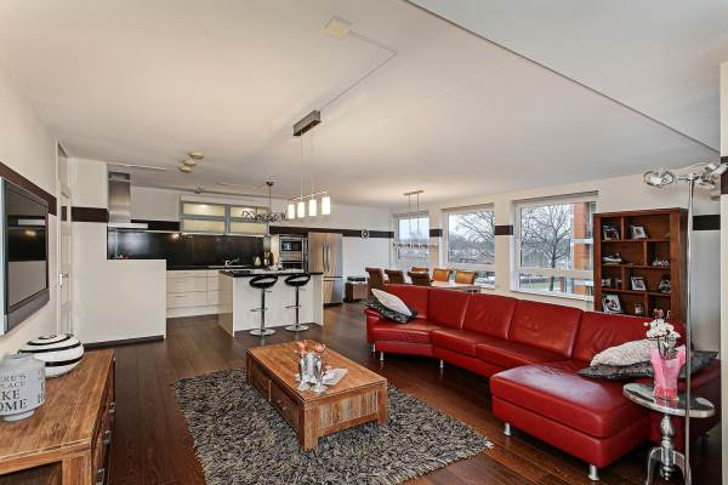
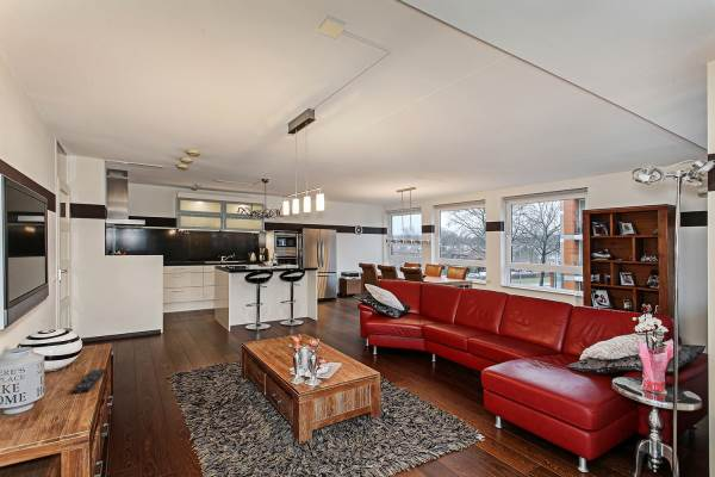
+ remote control [70,367,107,395]
